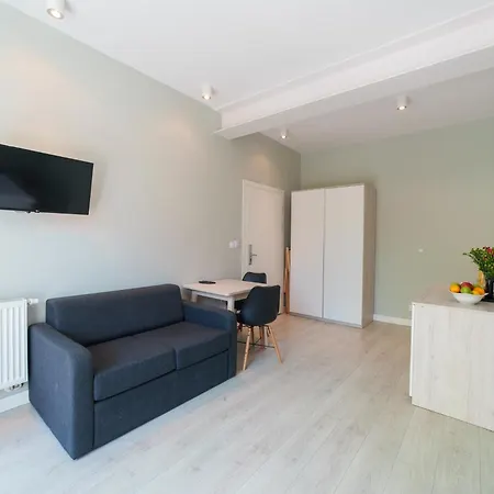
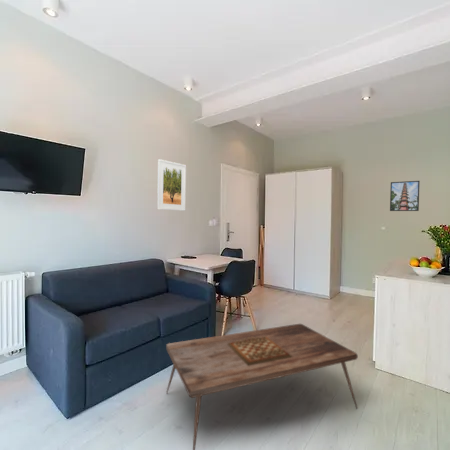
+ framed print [156,158,187,212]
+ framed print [389,180,421,212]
+ coffee table [165,323,359,450]
